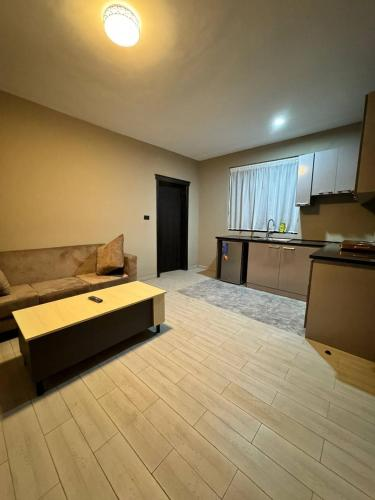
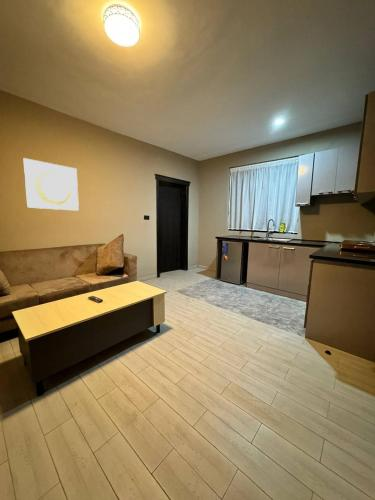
+ wall art [22,157,80,212]
